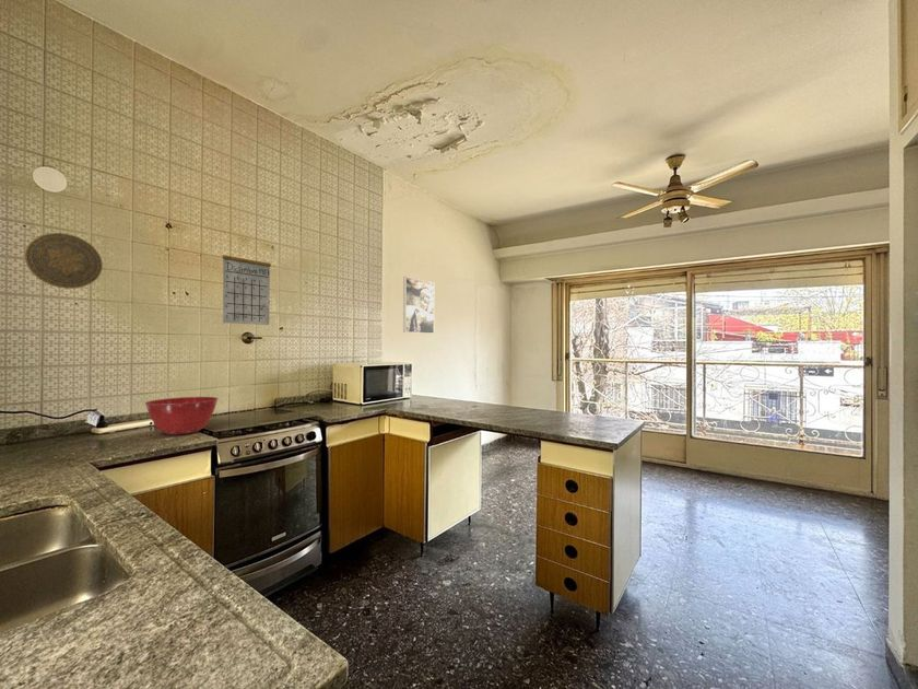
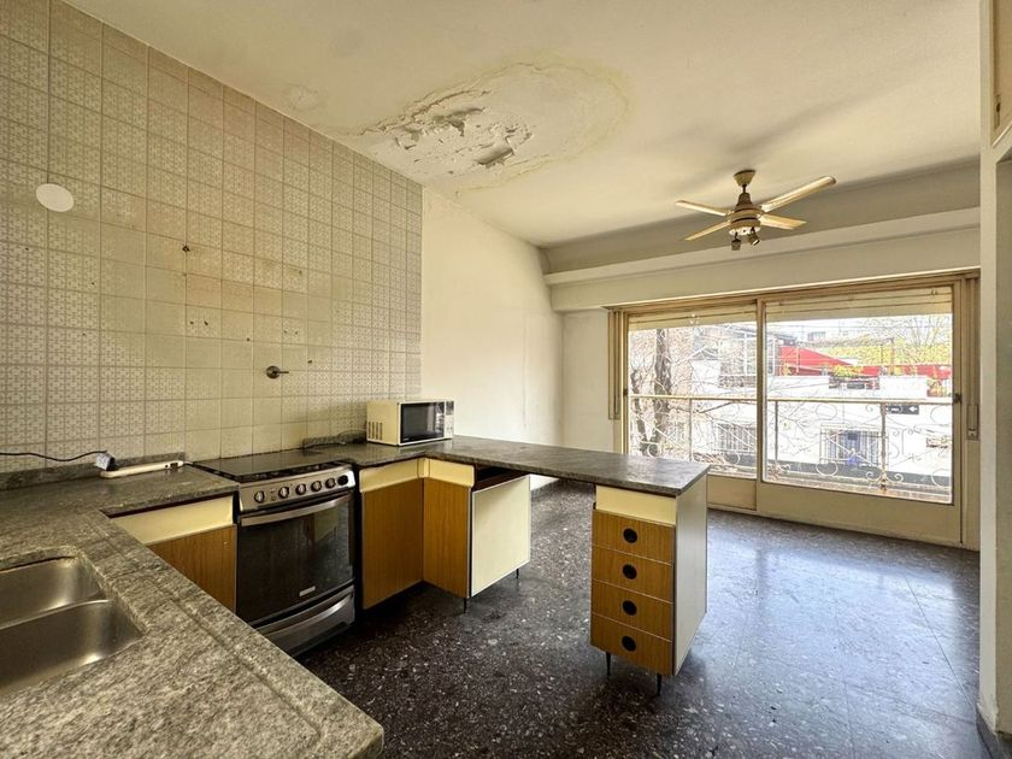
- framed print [402,276,435,335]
- calendar [222,245,272,326]
- mixing bowl [144,396,220,436]
- decorative plate [24,232,104,290]
